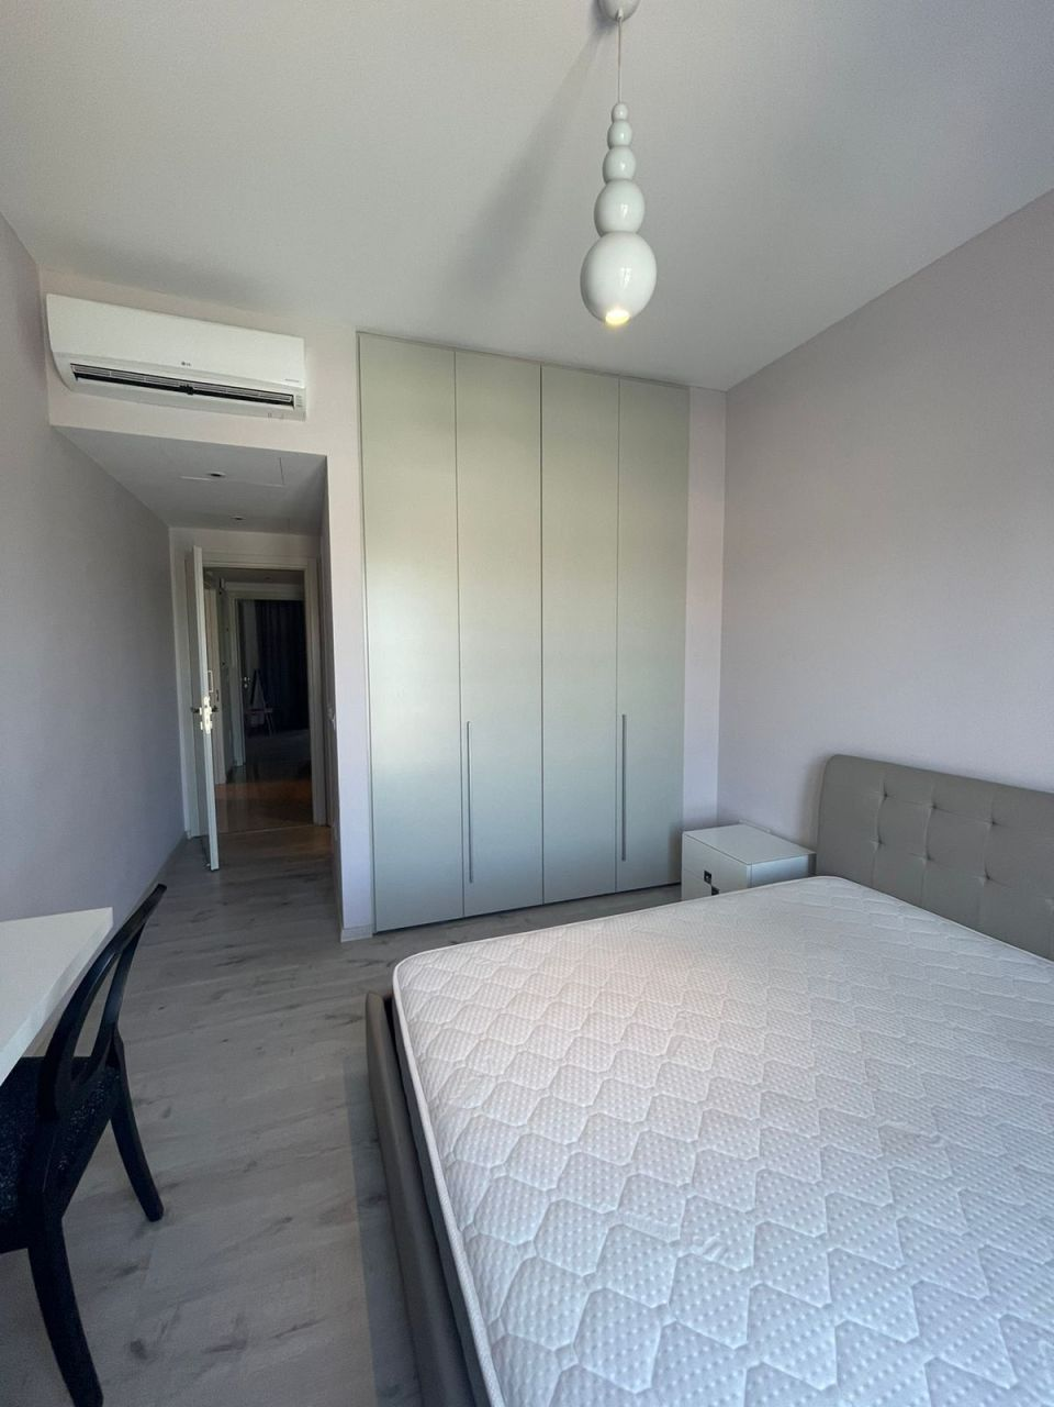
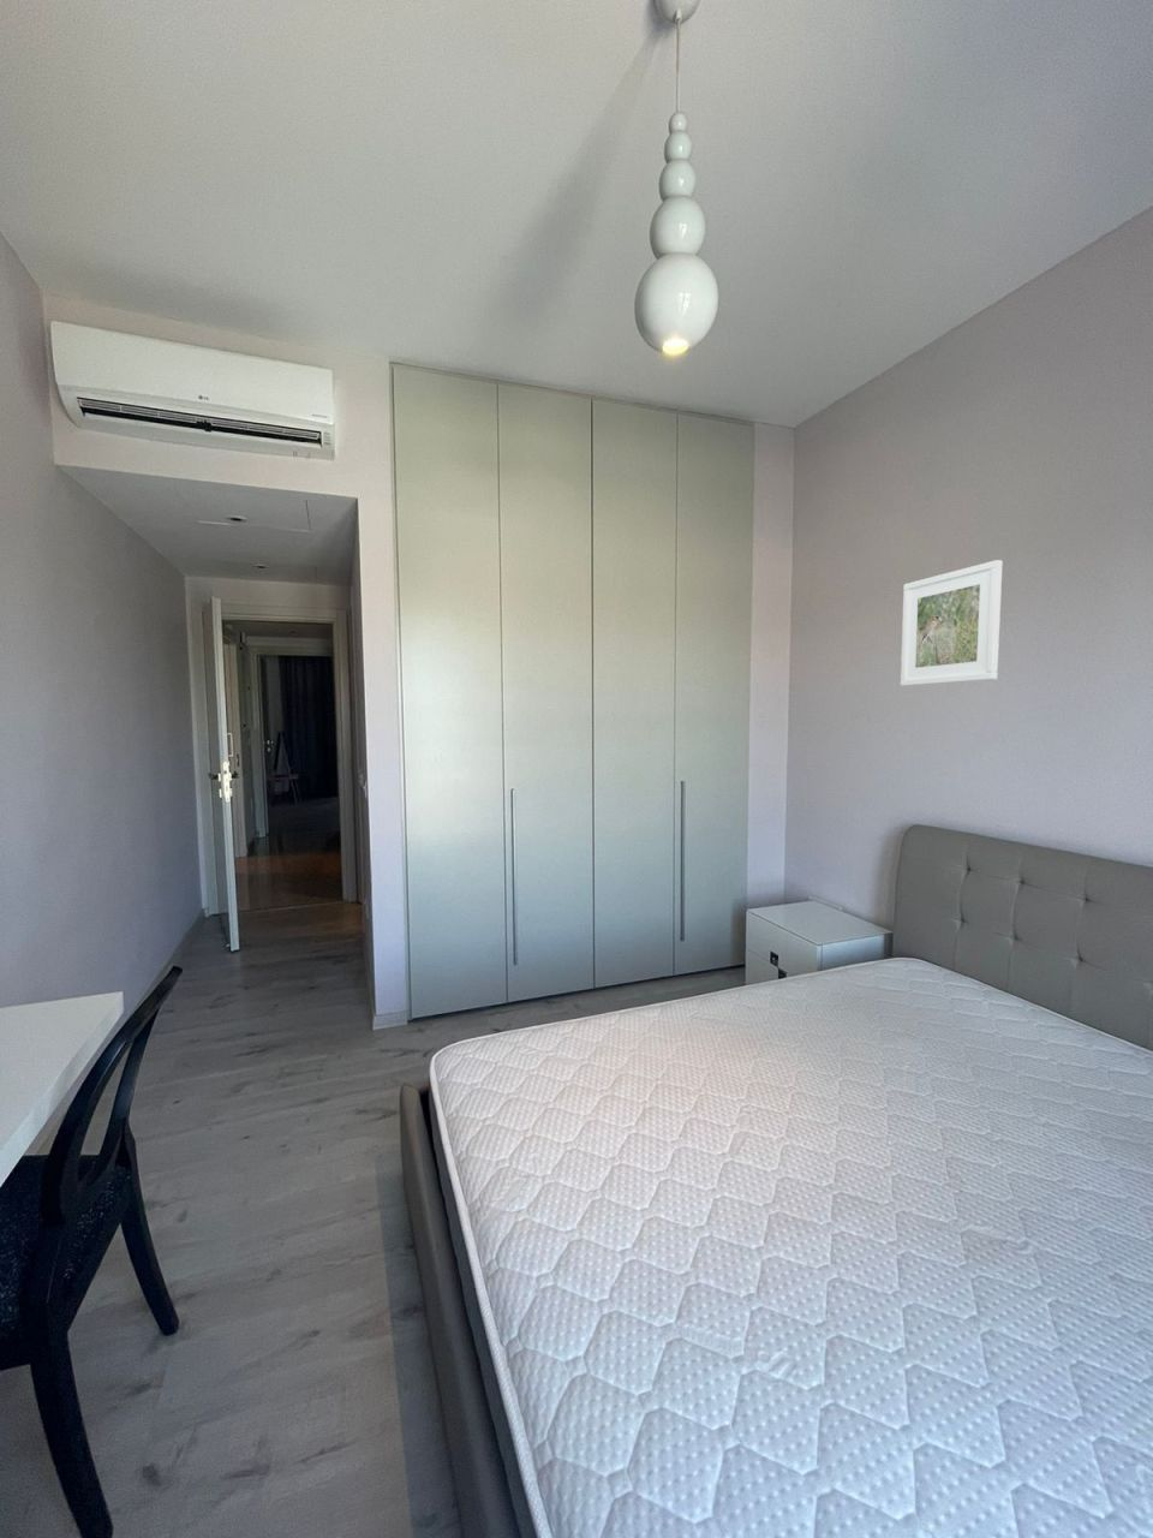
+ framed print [900,558,1004,688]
